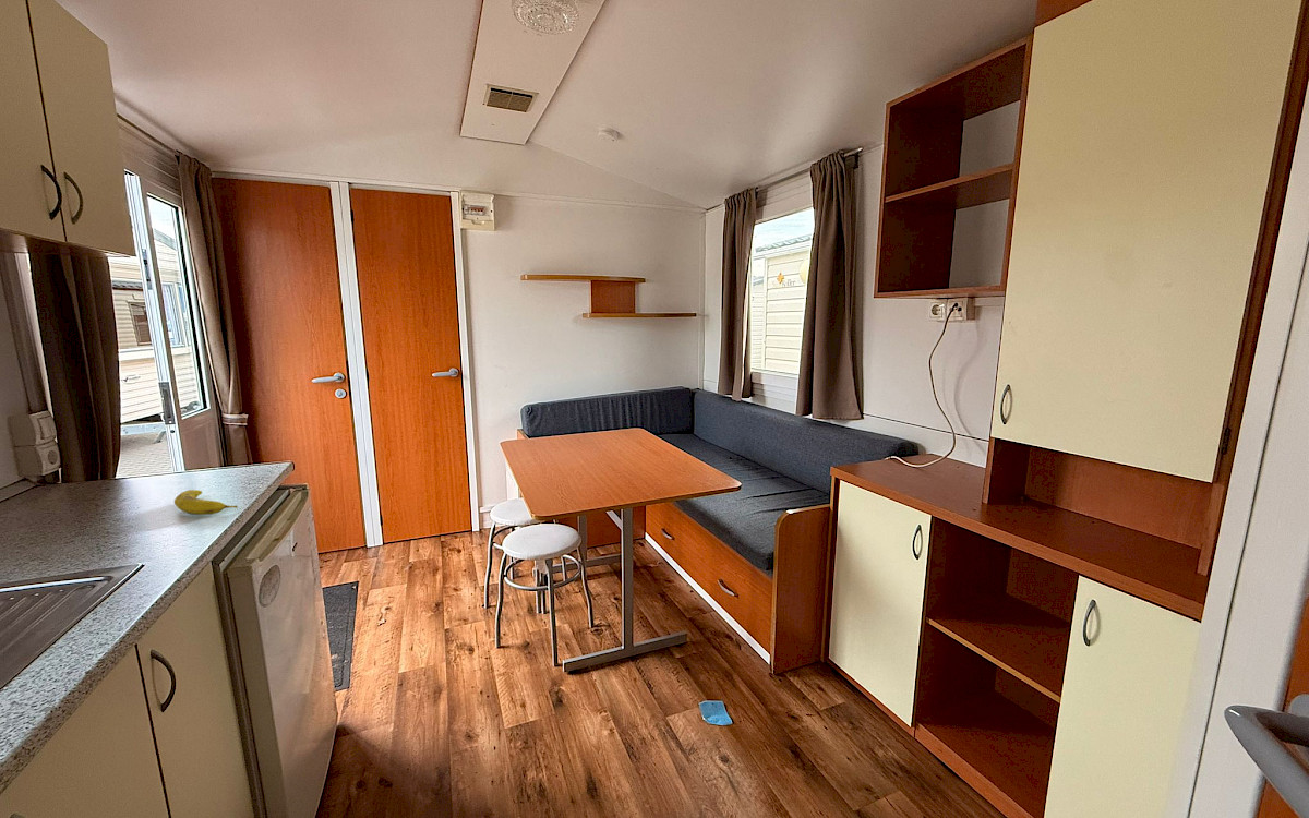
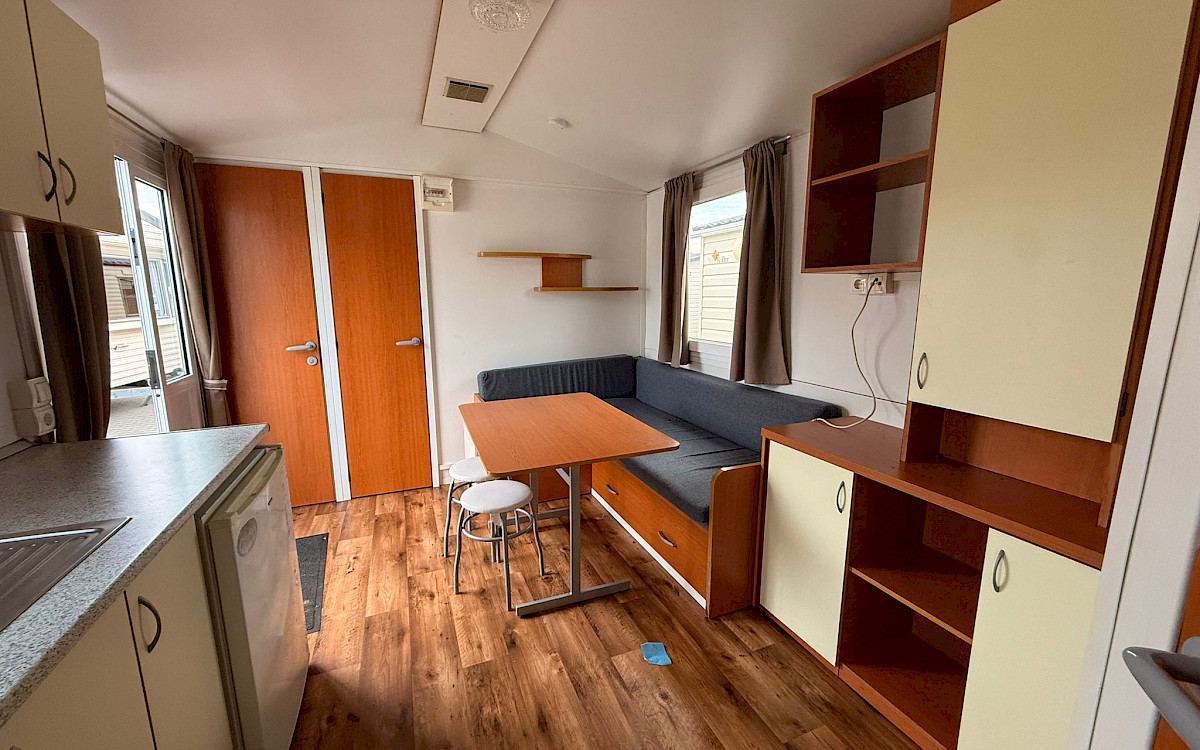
- fruit [173,489,239,516]
